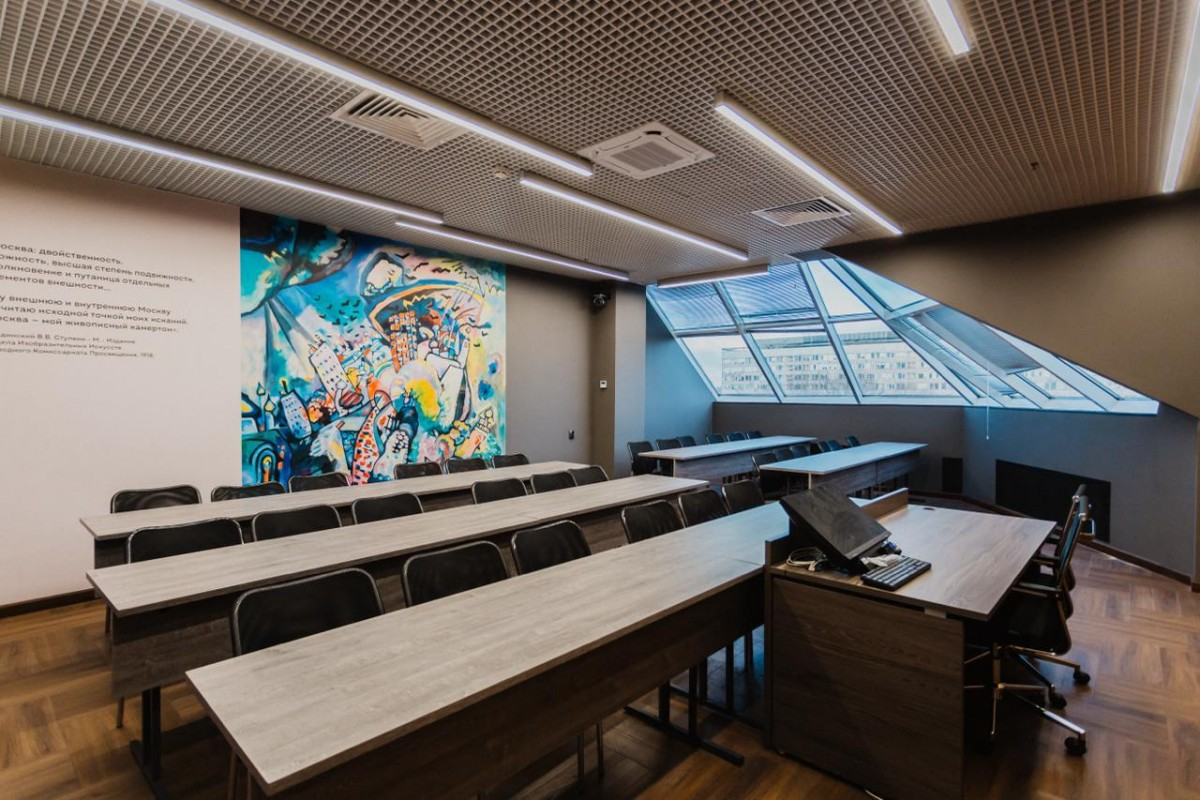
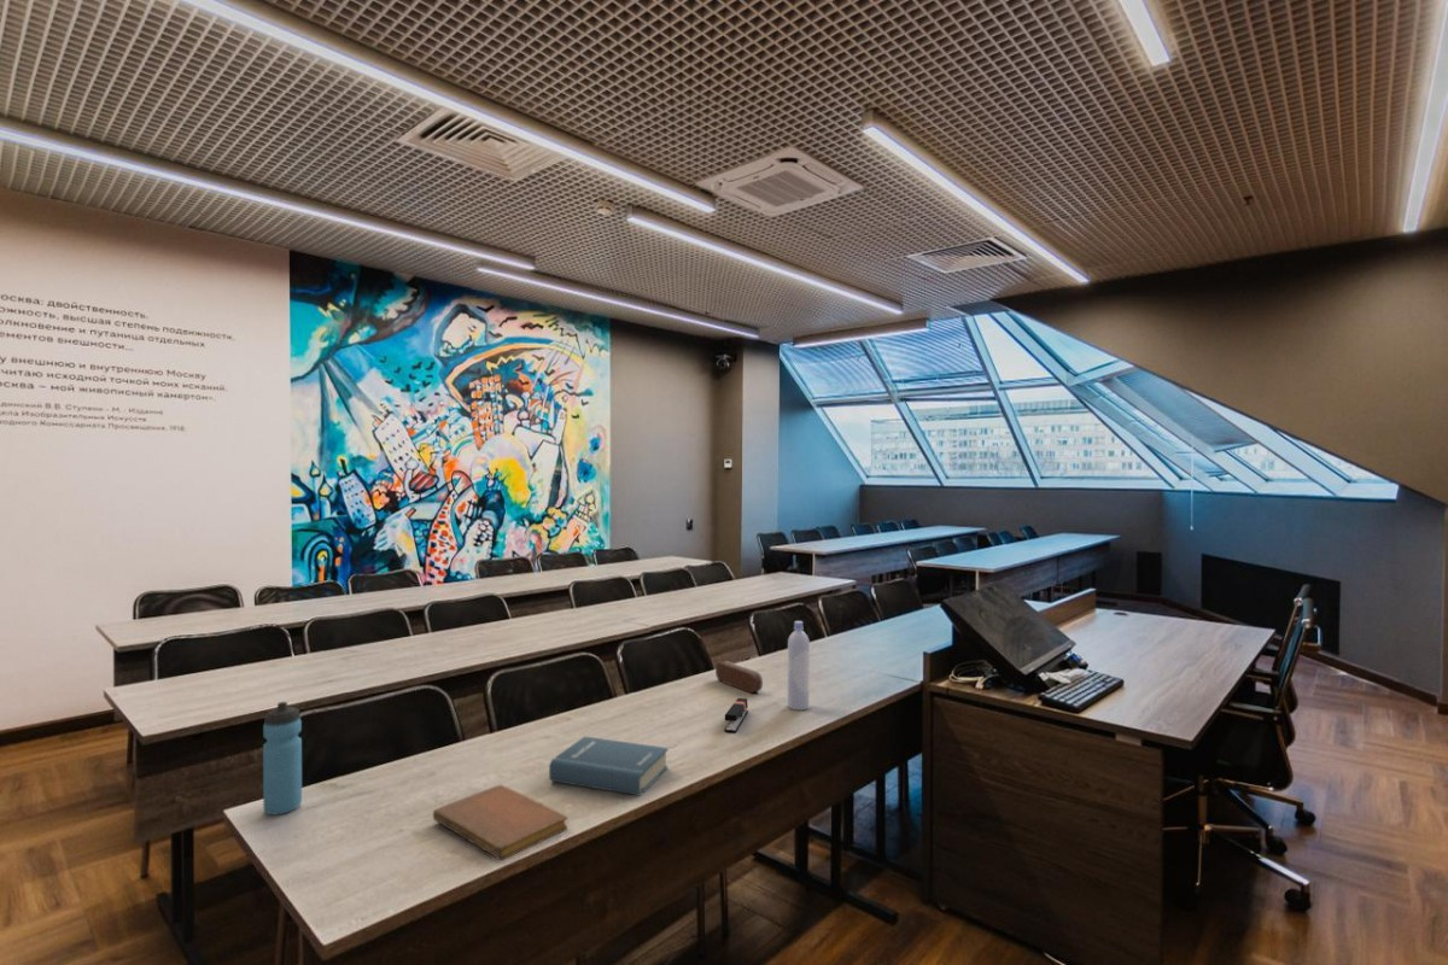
+ notebook [432,784,568,861]
+ water bottle [262,701,303,815]
+ hardback book [548,736,668,797]
+ stapler [723,697,749,733]
+ pencil case [714,660,764,694]
+ bottle [787,620,811,712]
